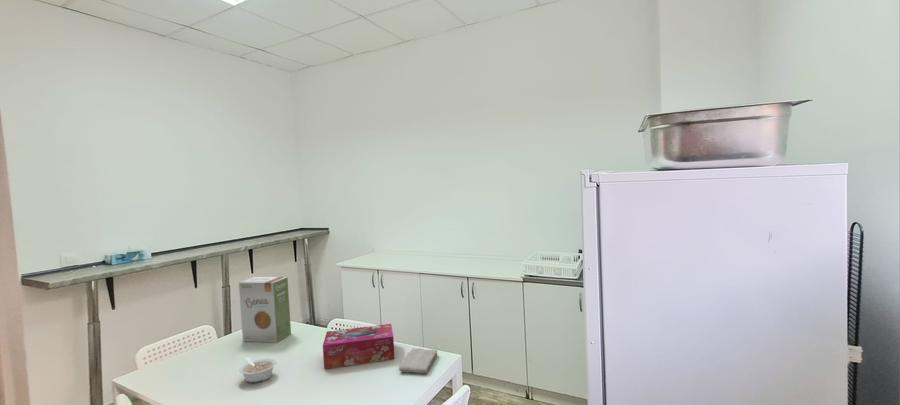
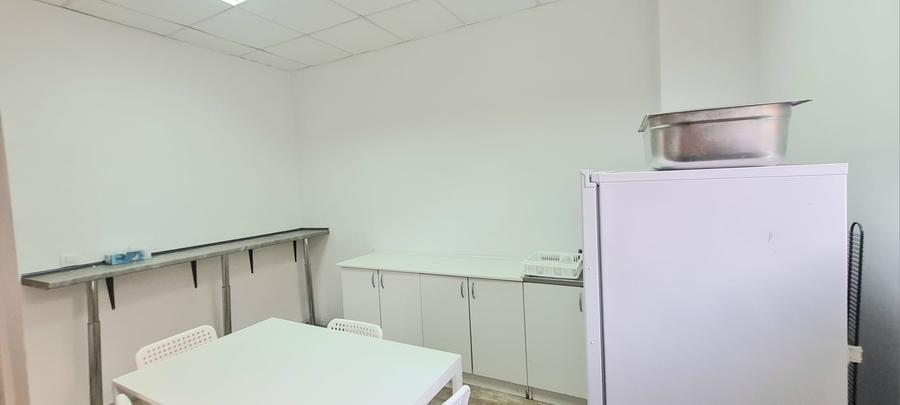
- legume [238,356,277,384]
- washcloth [398,348,438,374]
- food box [238,276,292,344]
- tissue box [322,323,396,370]
